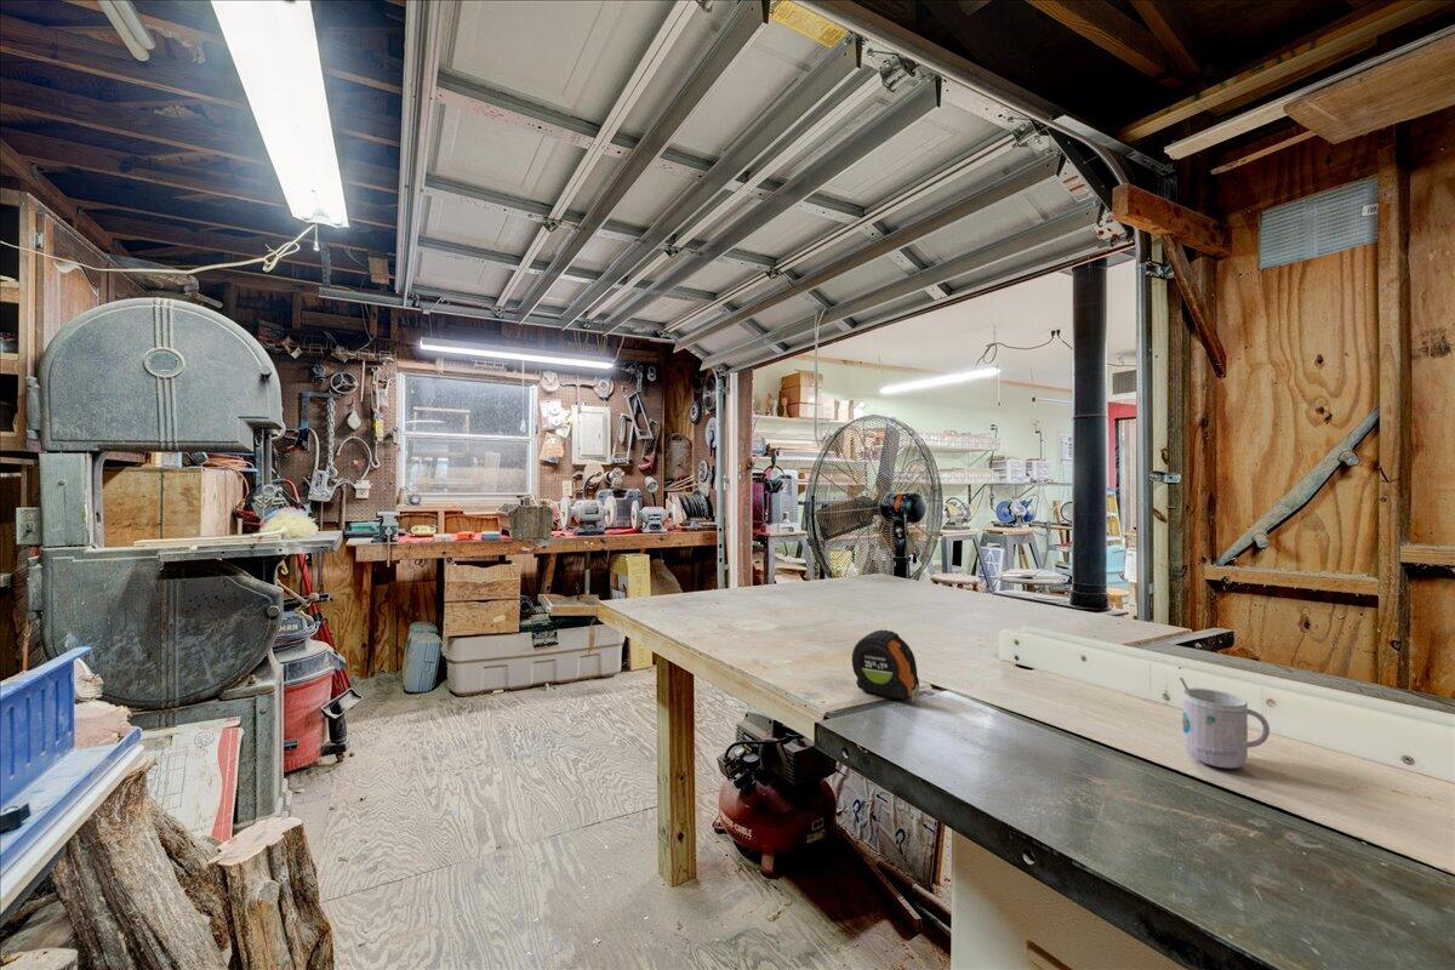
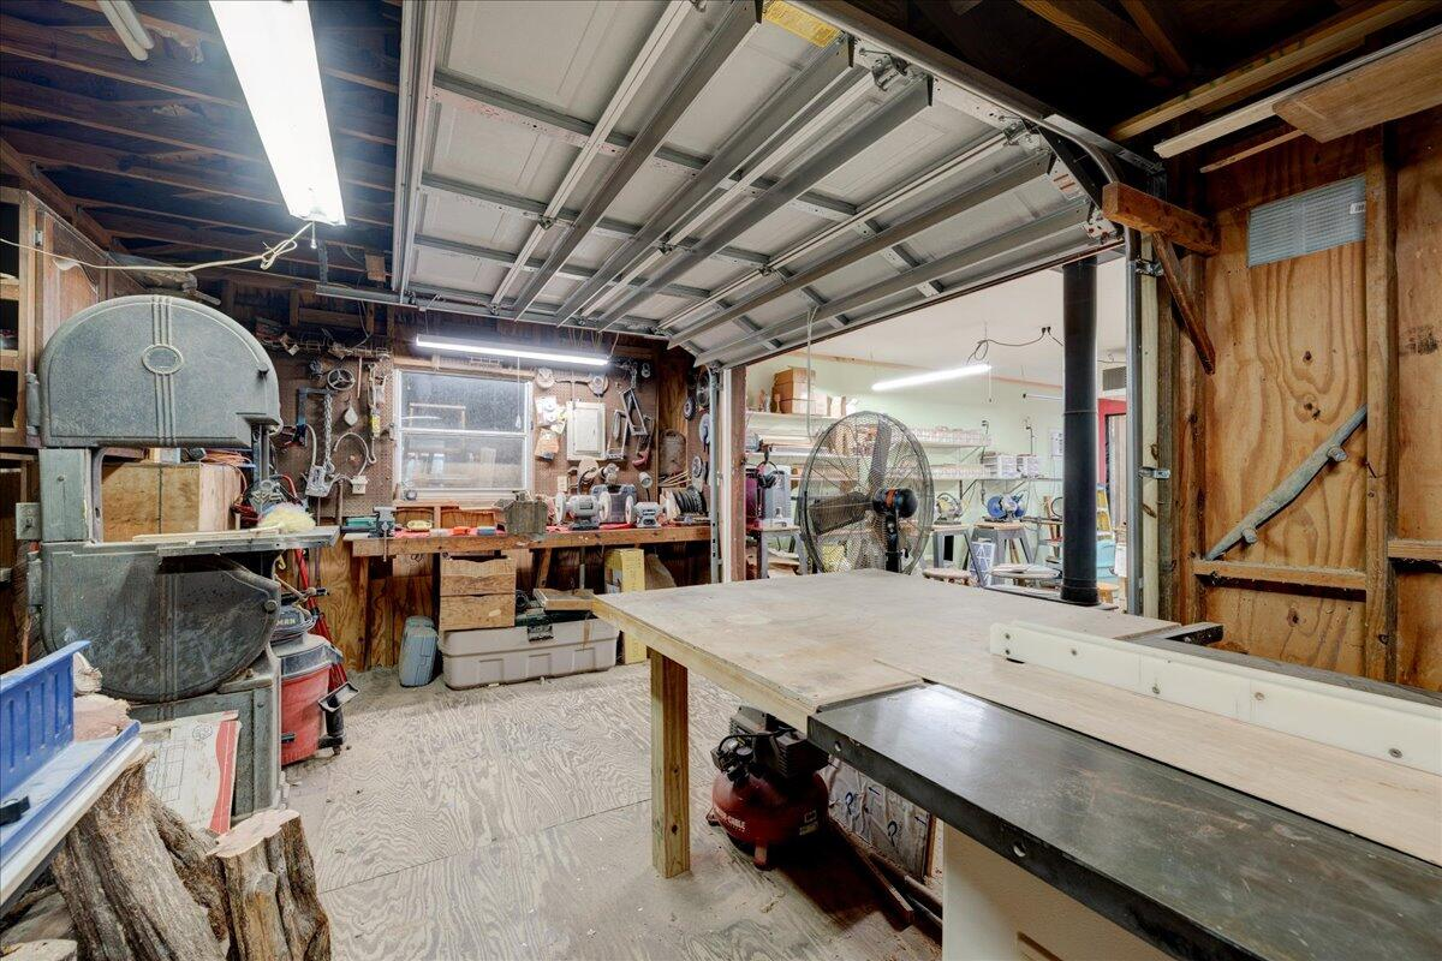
- tape measure [850,629,920,703]
- mug [1179,677,1271,769]
